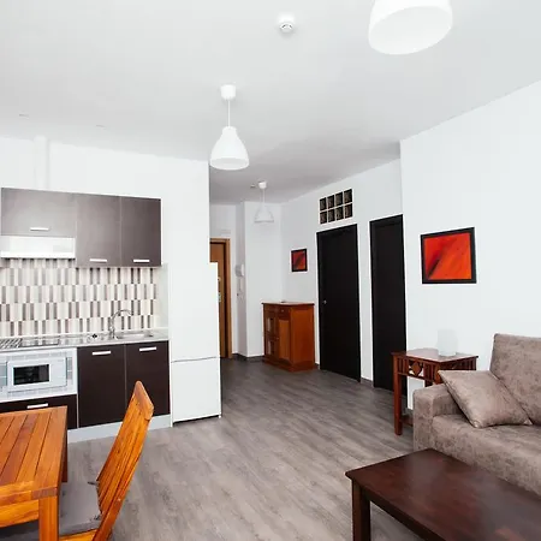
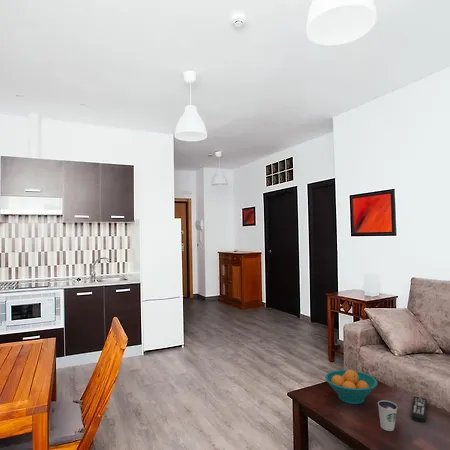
+ fruit bowl [324,369,378,405]
+ remote control [410,395,428,423]
+ dixie cup [377,399,399,432]
